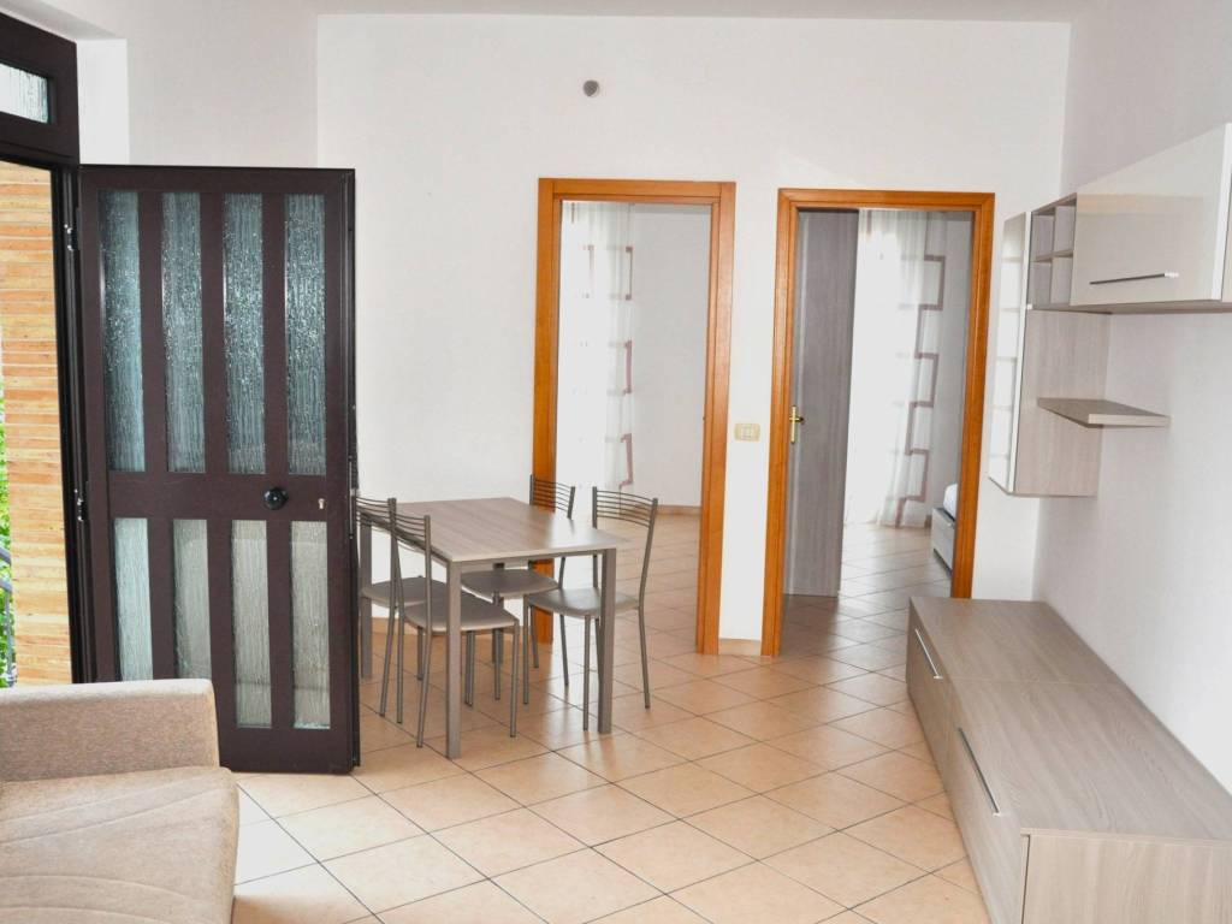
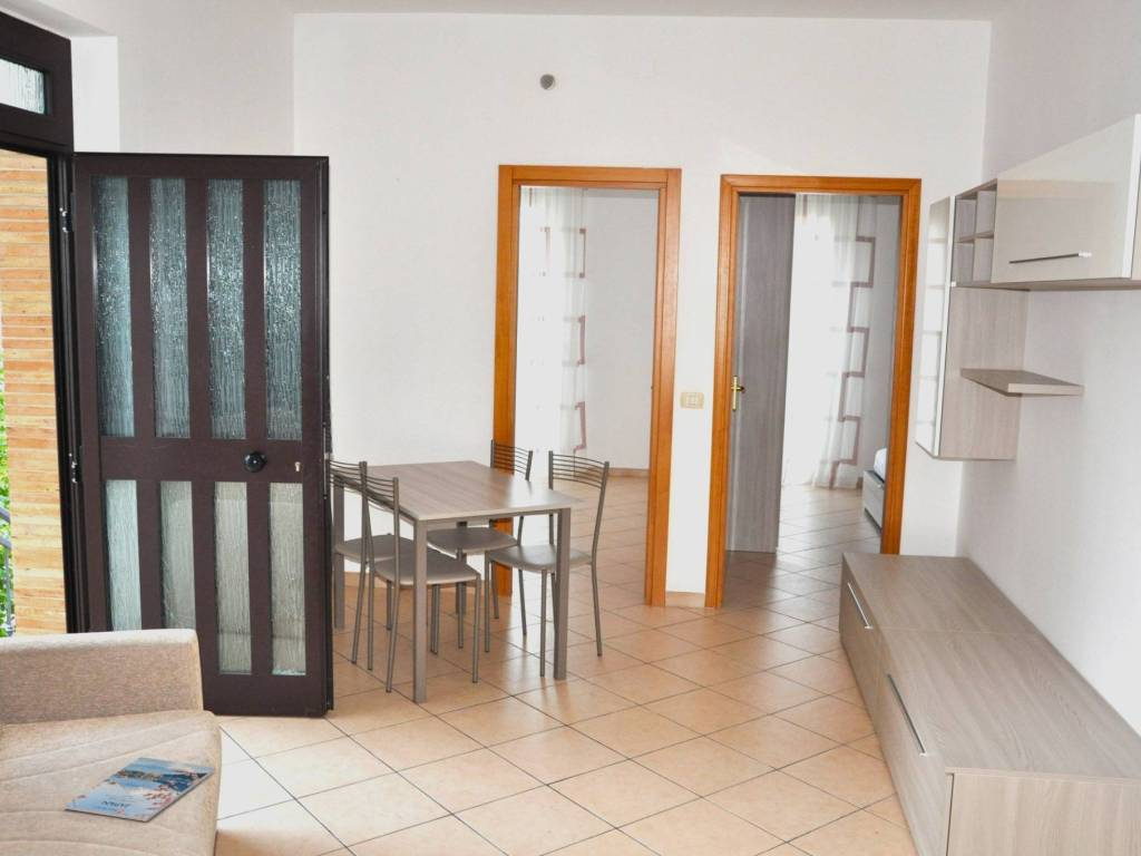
+ magazine [64,756,217,823]
